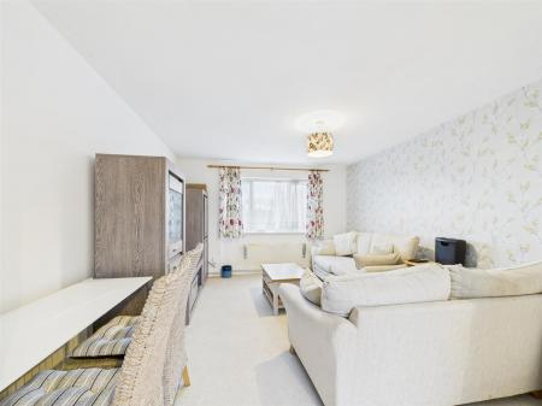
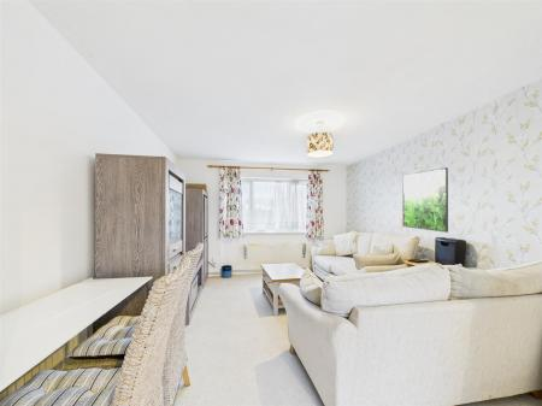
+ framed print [401,166,449,234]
